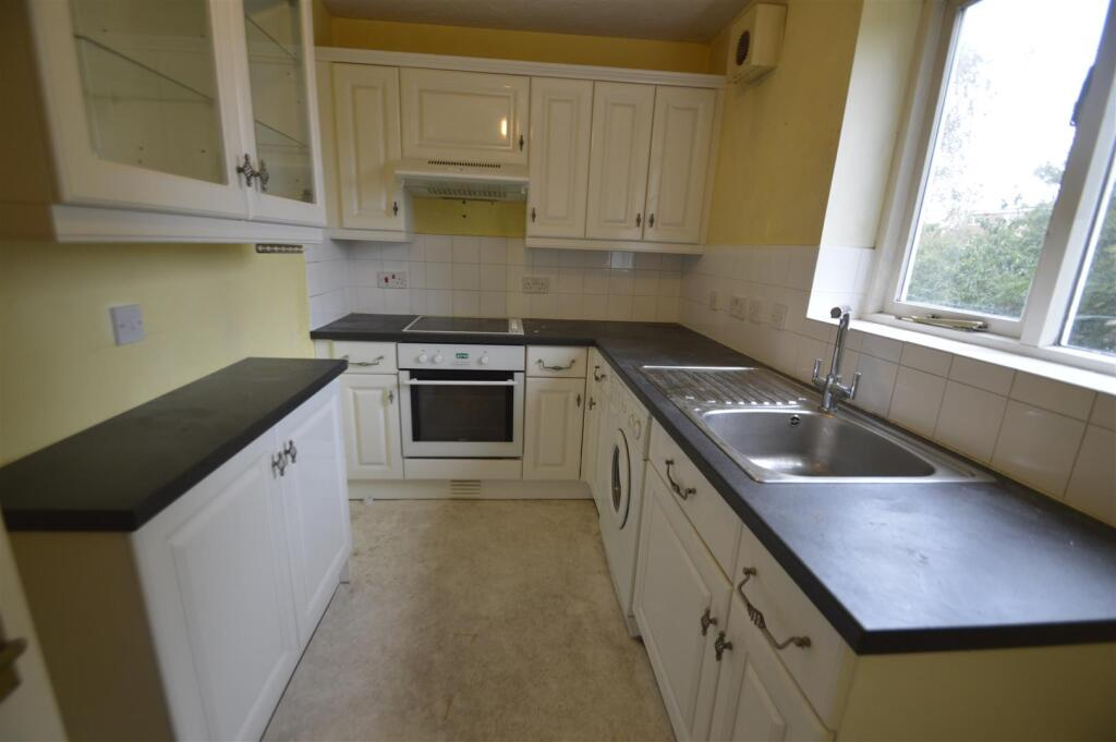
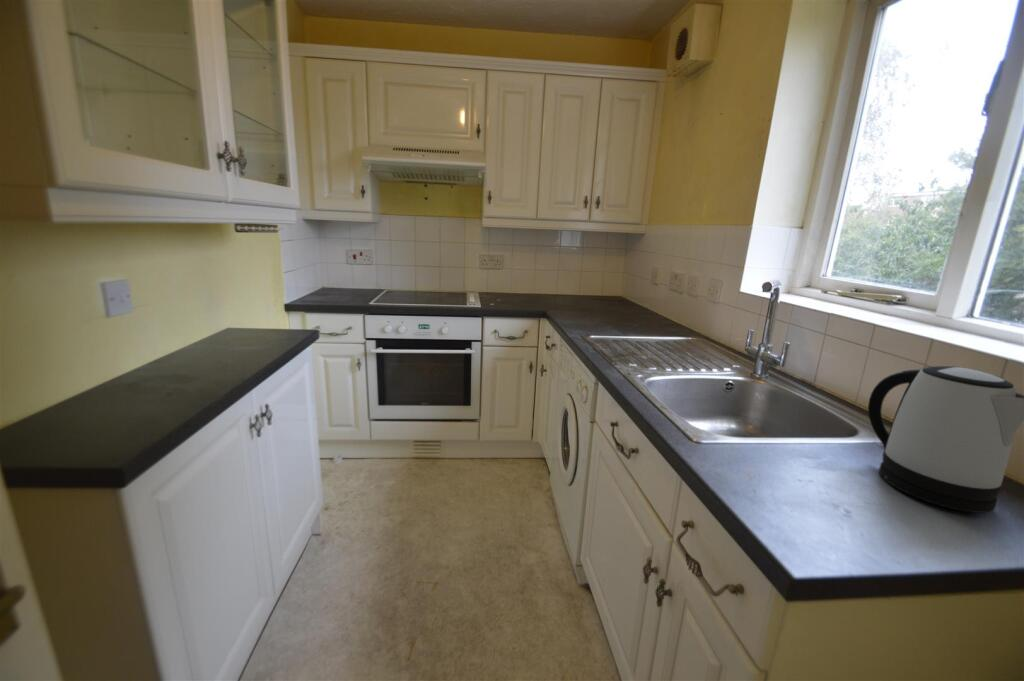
+ kettle [867,365,1024,514]
